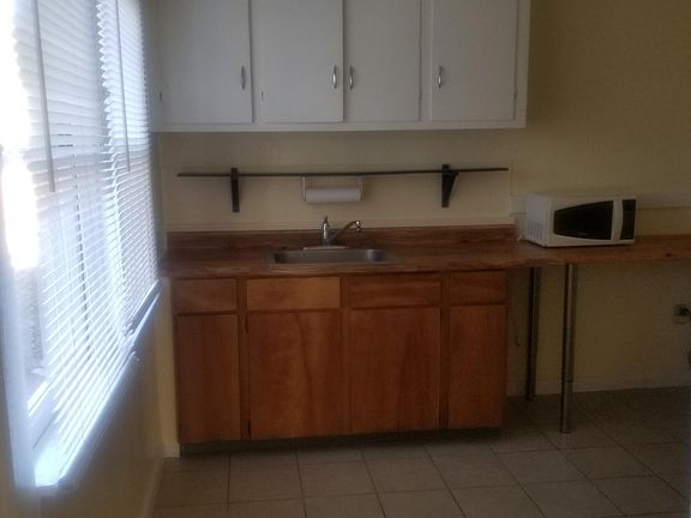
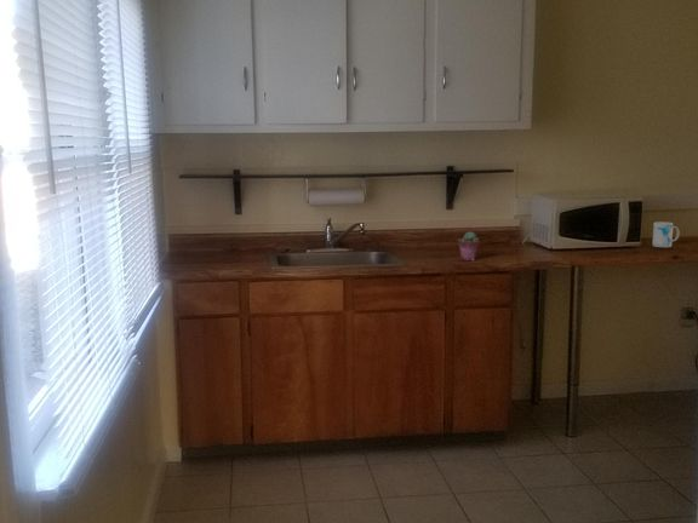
+ potted succulent [457,230,481,262]
+ mug [652,222,681,248]
